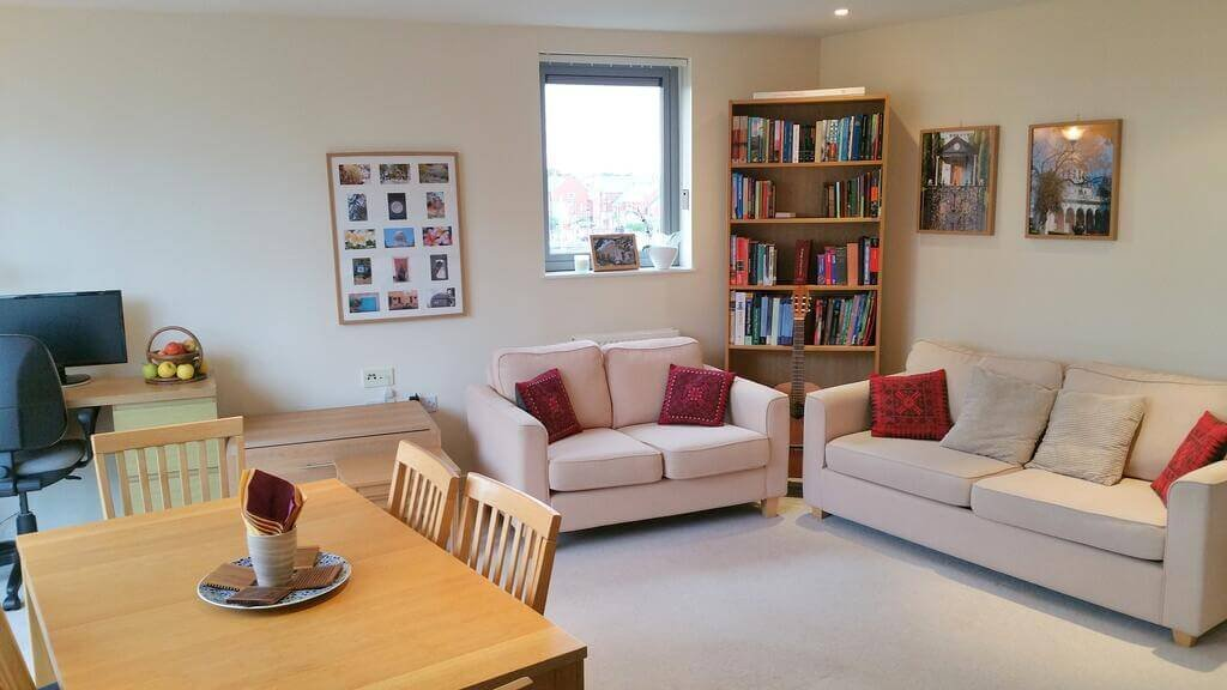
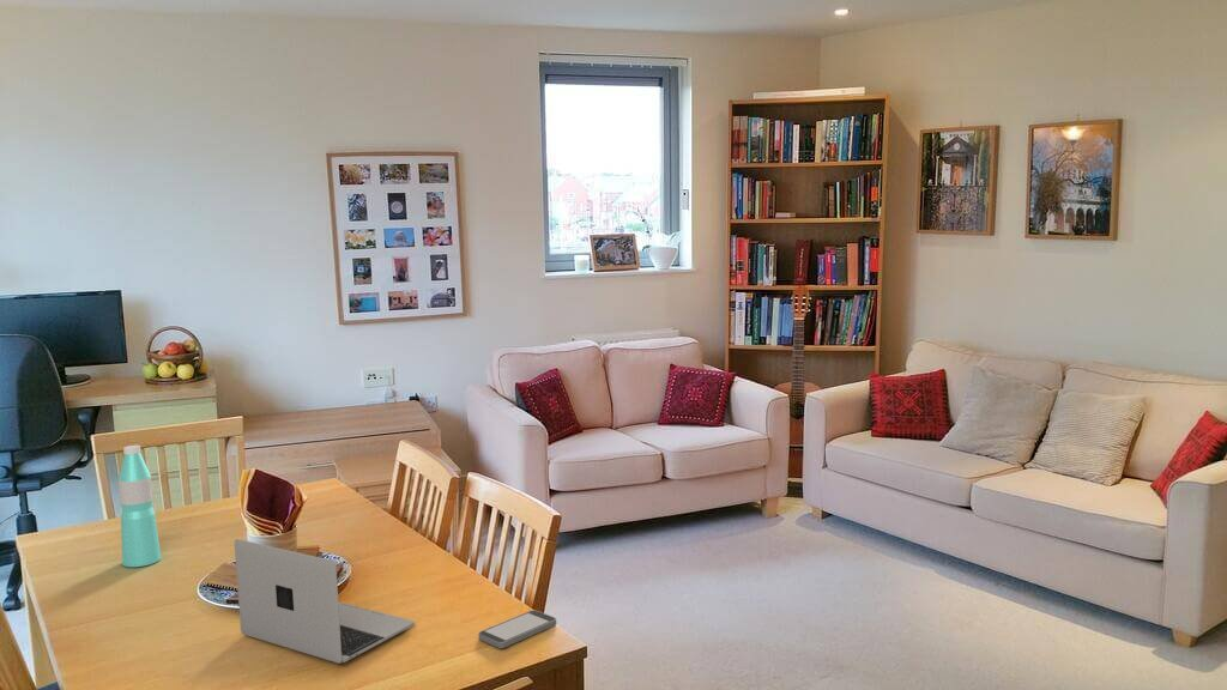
+ water bottle [117,444,162,568]
+ laptop [234,538,416,665]
+ smartphone [477,609,557,649]
